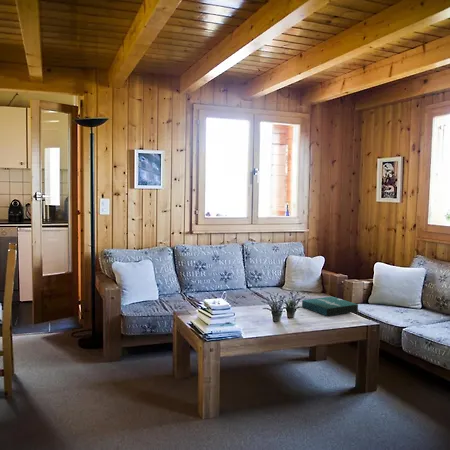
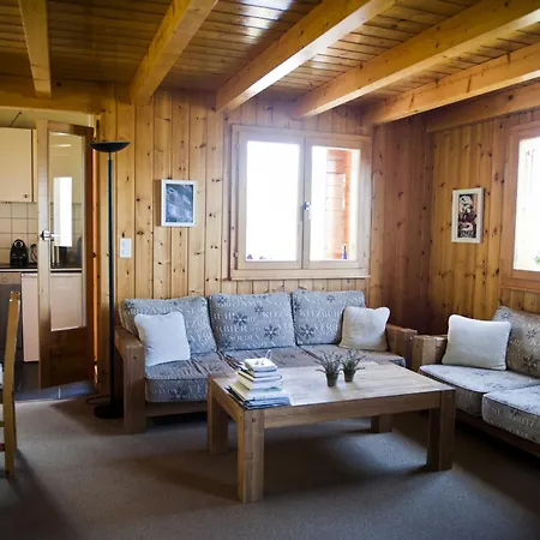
- pizza box [301,295,359,317]
